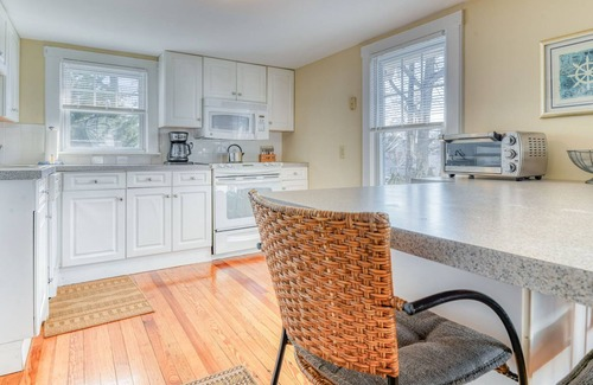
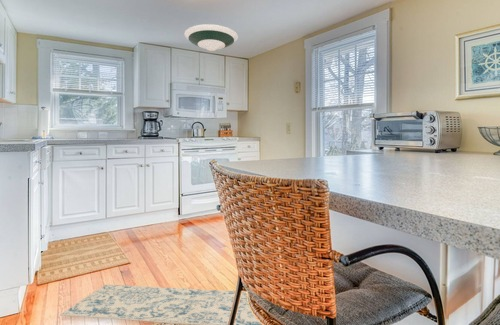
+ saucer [183,23,239,52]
+ rug [59,284,263,325]
